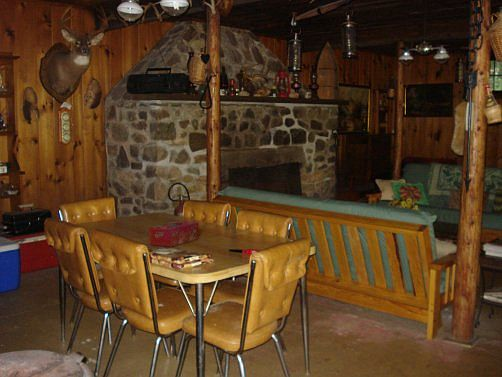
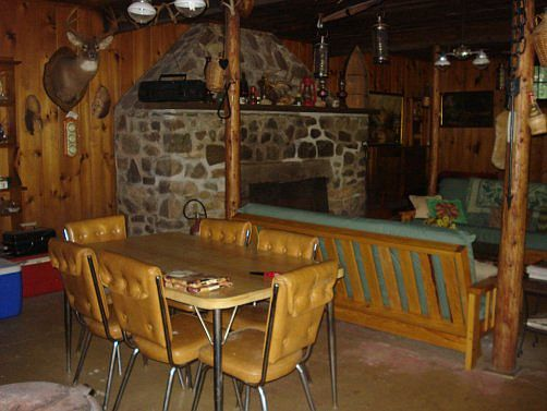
- tissue box [148,220,199,248]
